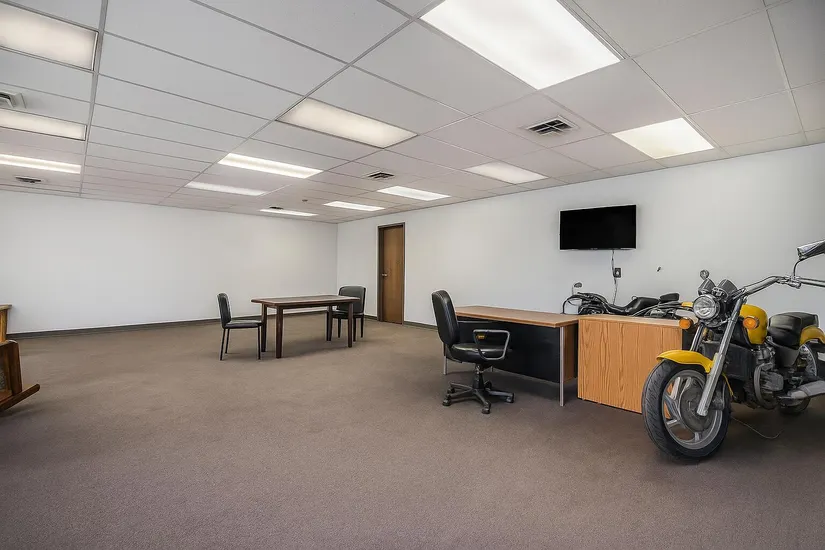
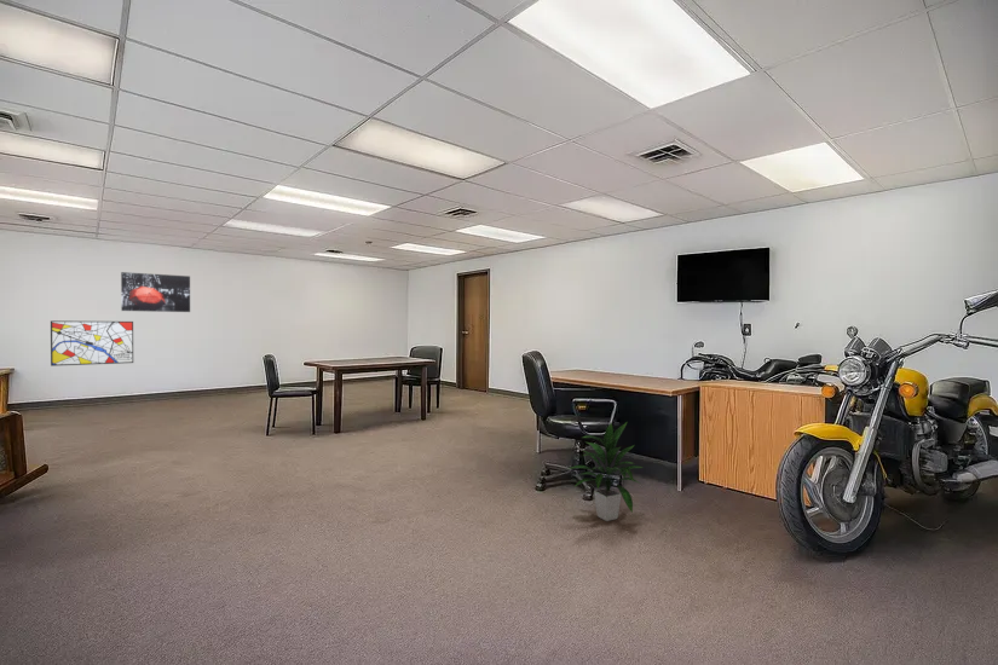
+ wall art [120,271,191,313]
+ wall art [50,319,134,368]
+ indoor plant [567,421,645,522]
